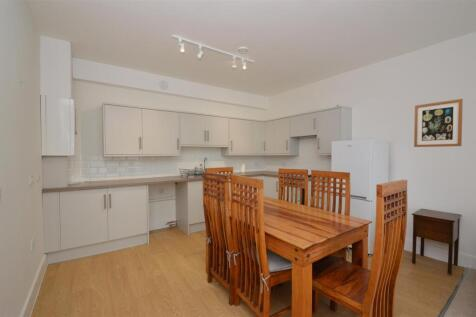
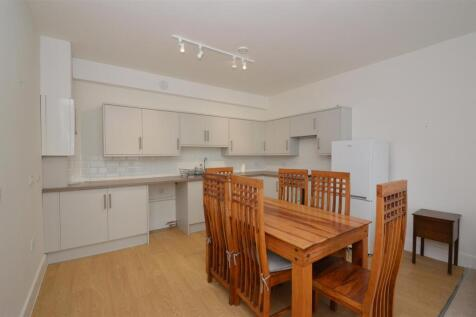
- wall art [413,98,464,148]
